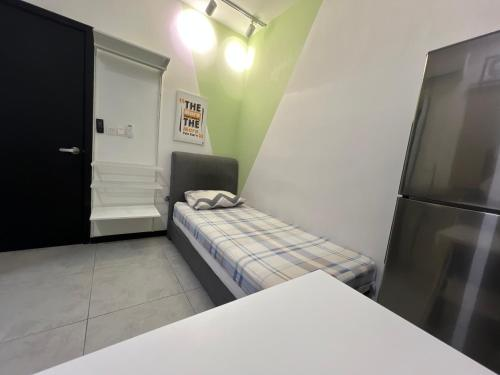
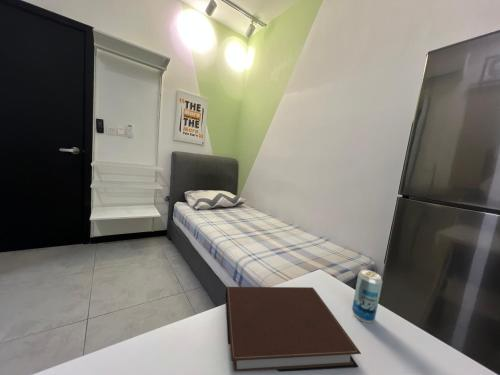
+ beverage can [351,269,383,324]
+ notebook [225,286,362,373]
